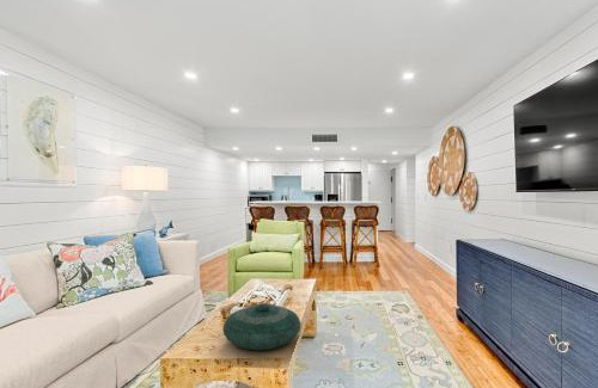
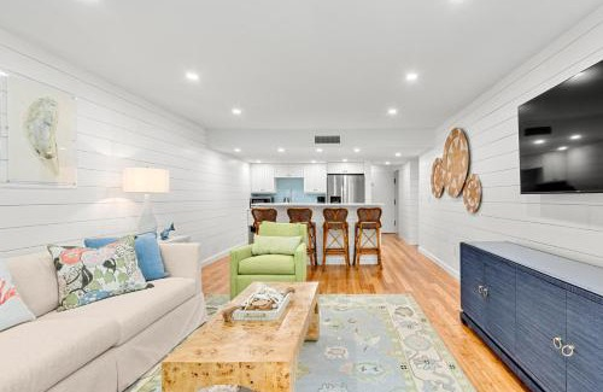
- decorative bowl [221,302,303,352]
